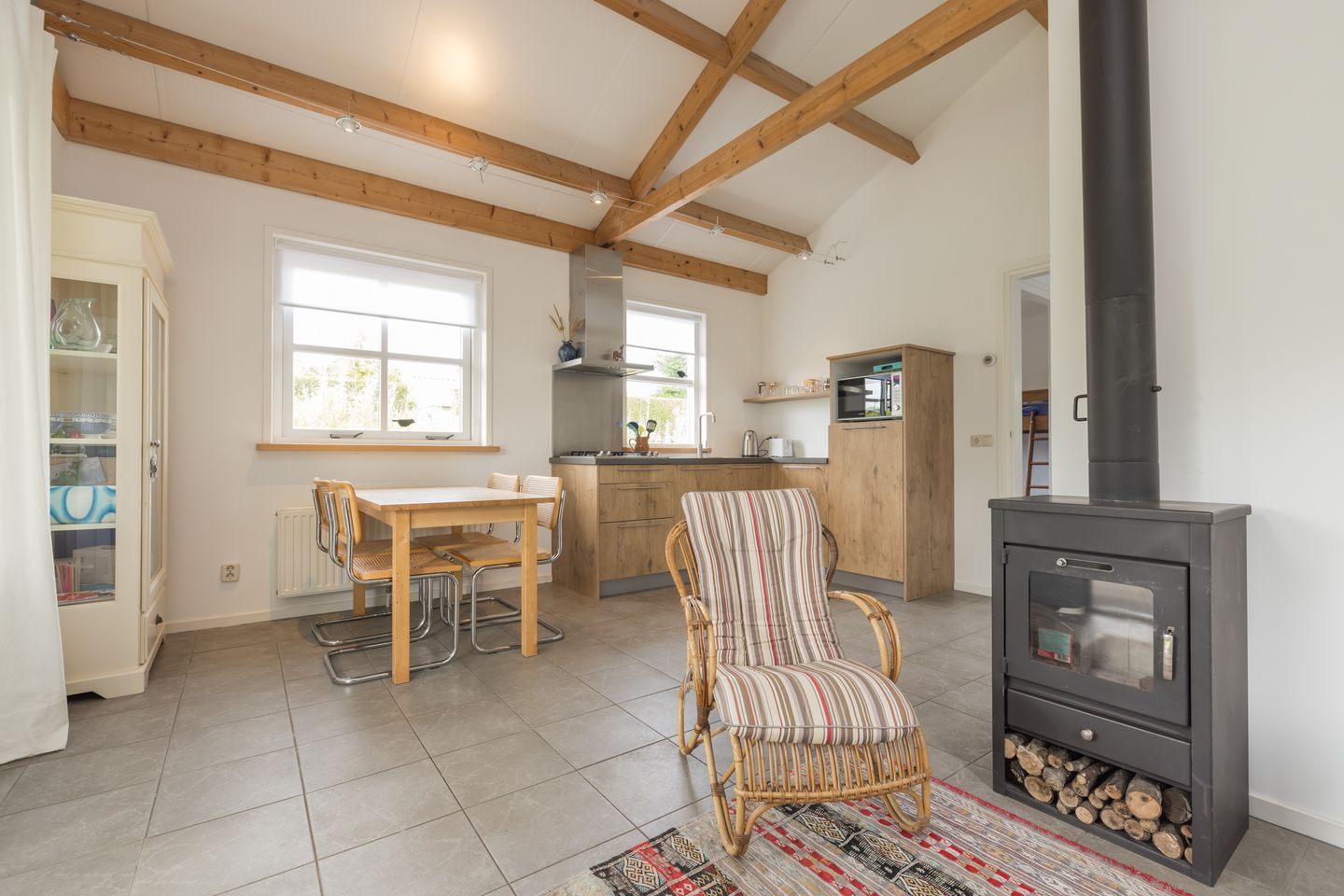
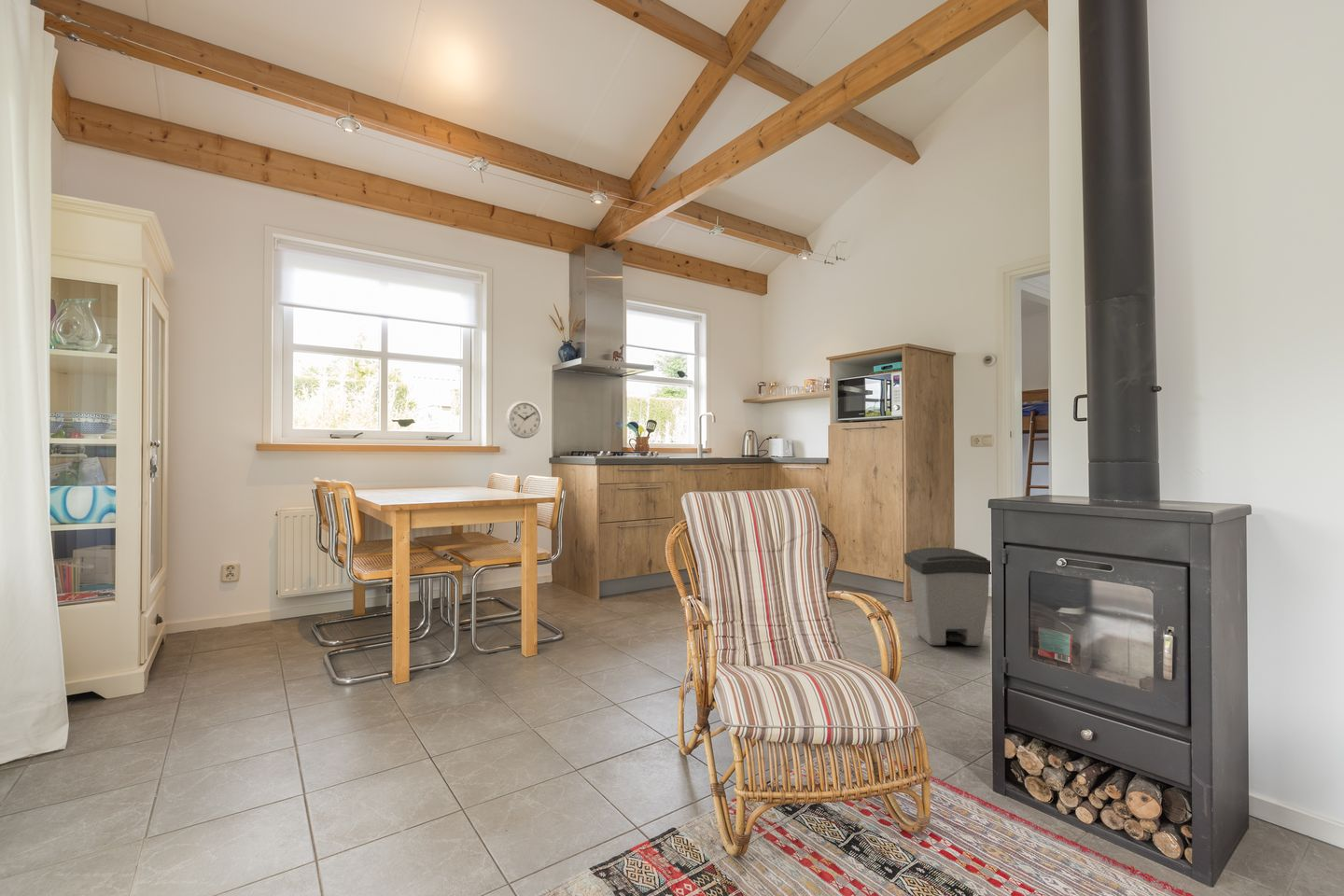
+ trash can [903,547,991,647]
+ wall clock [505,399,543,440]
